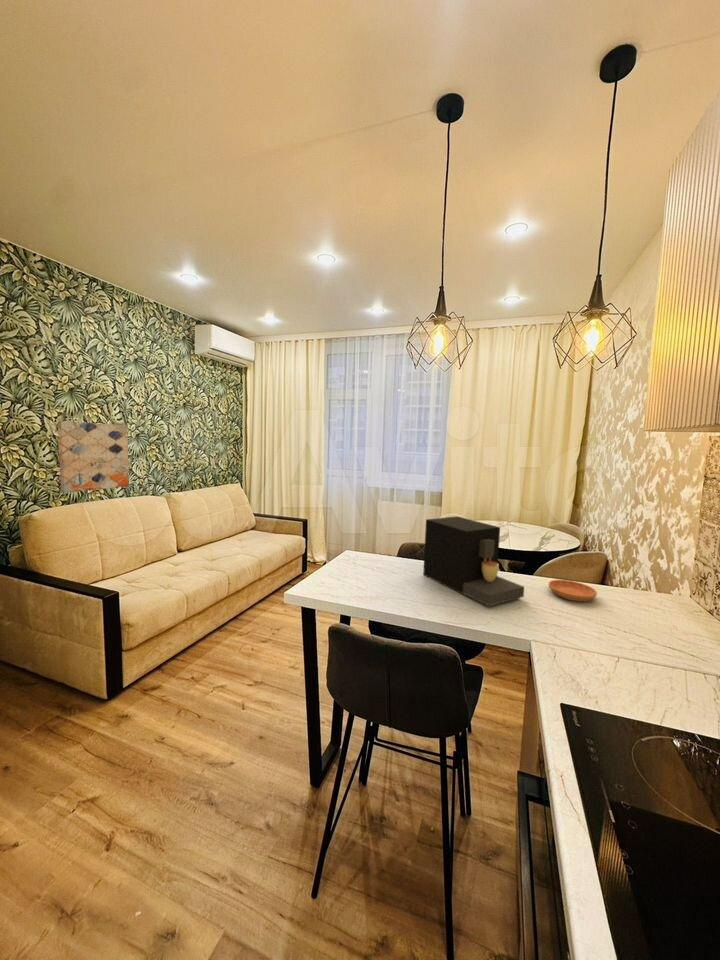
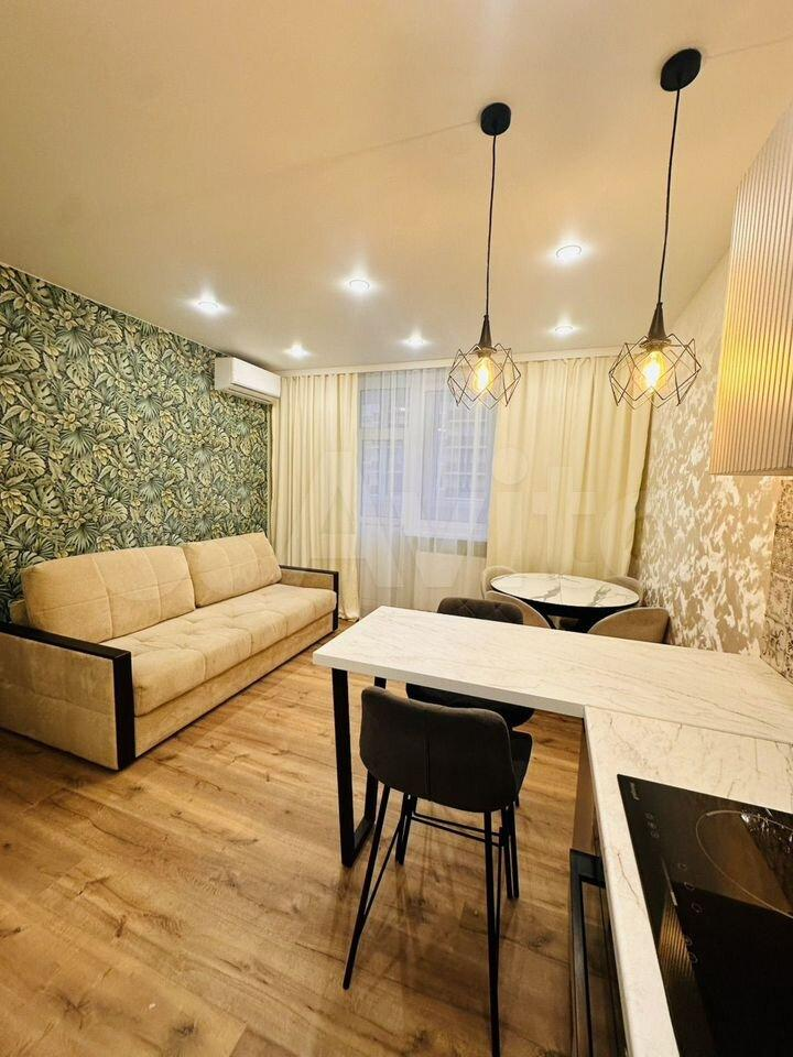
- wall art [57,420,130,494]
- coffee maker [422,515,525,607]
- saucer [548,579,598,602]
